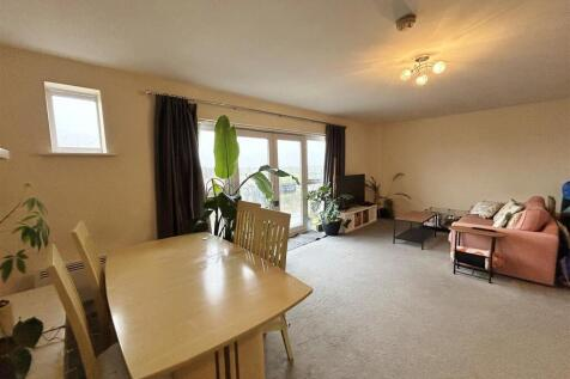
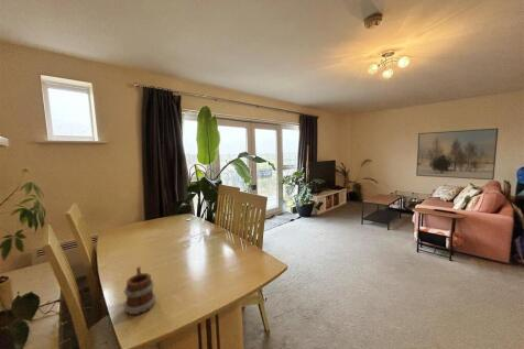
+ mug [122,265,157,316]
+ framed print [415,128,500,181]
